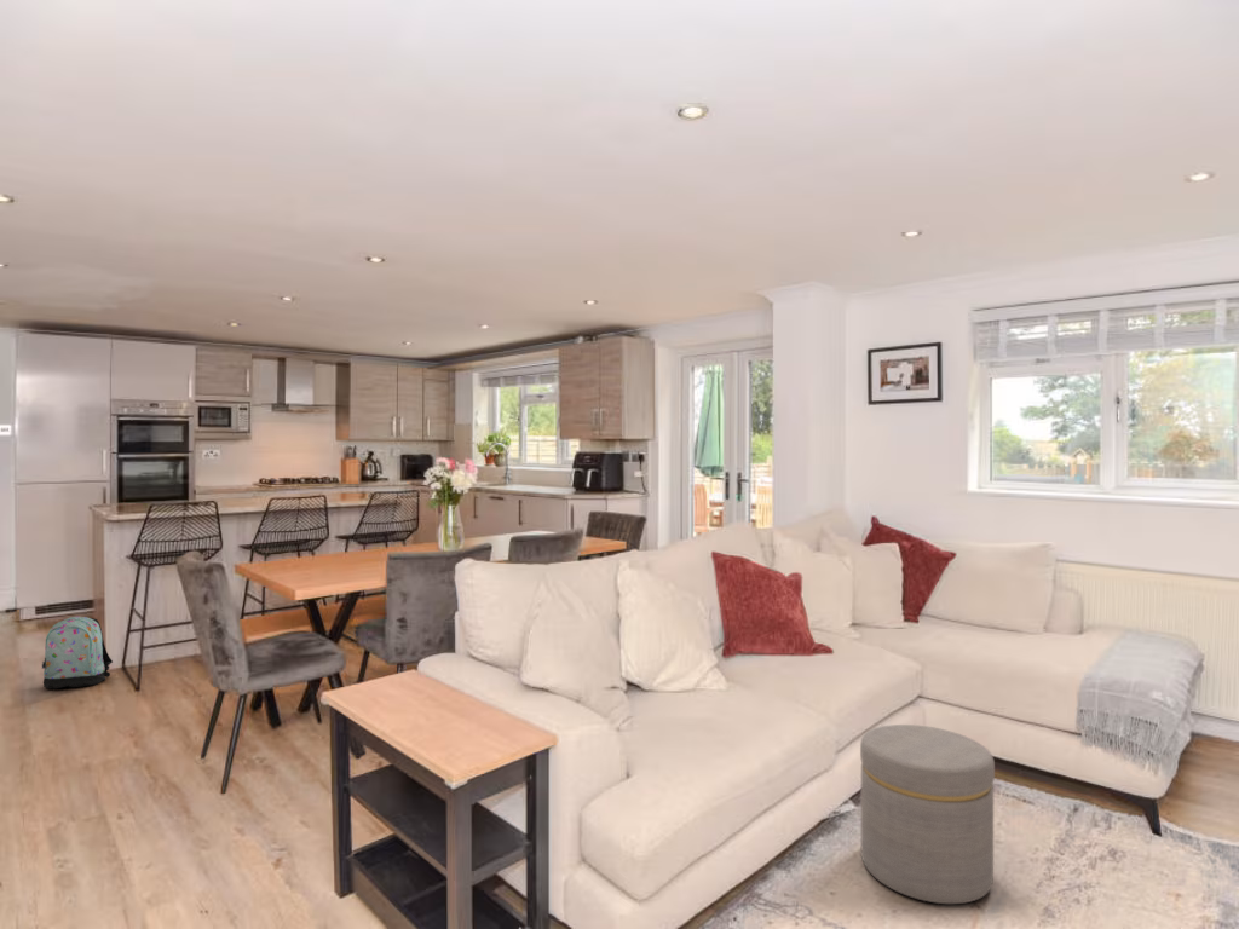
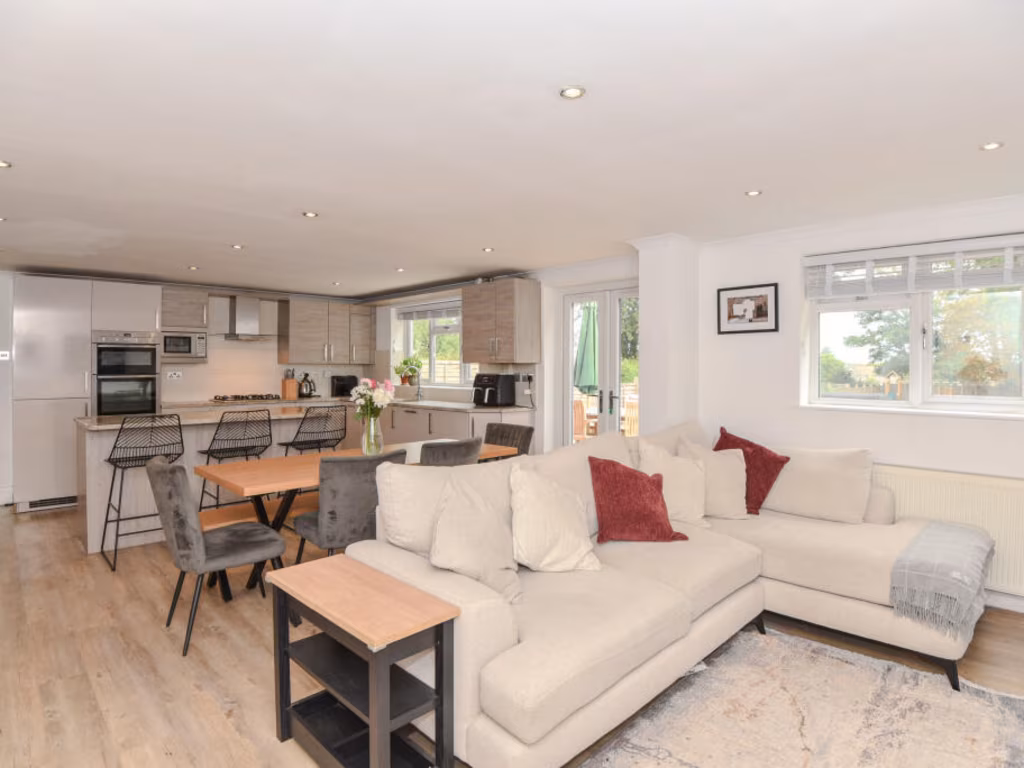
- backpack [41,616,114,691]
- ottoman [859,723,996,905]
